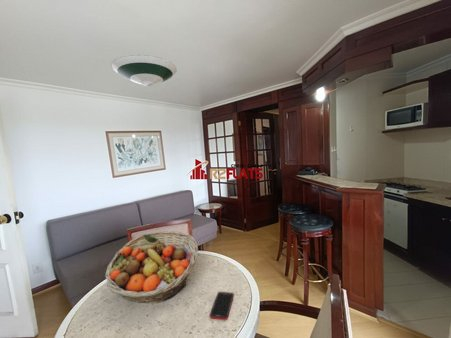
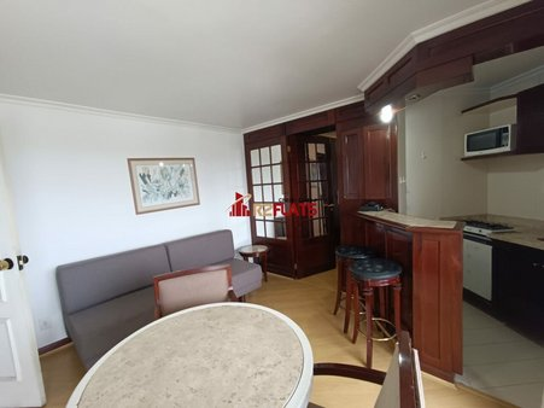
- cell phone [209,291,234,321]
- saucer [110,54,178,87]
- fruit basket [104,230,199,304]
